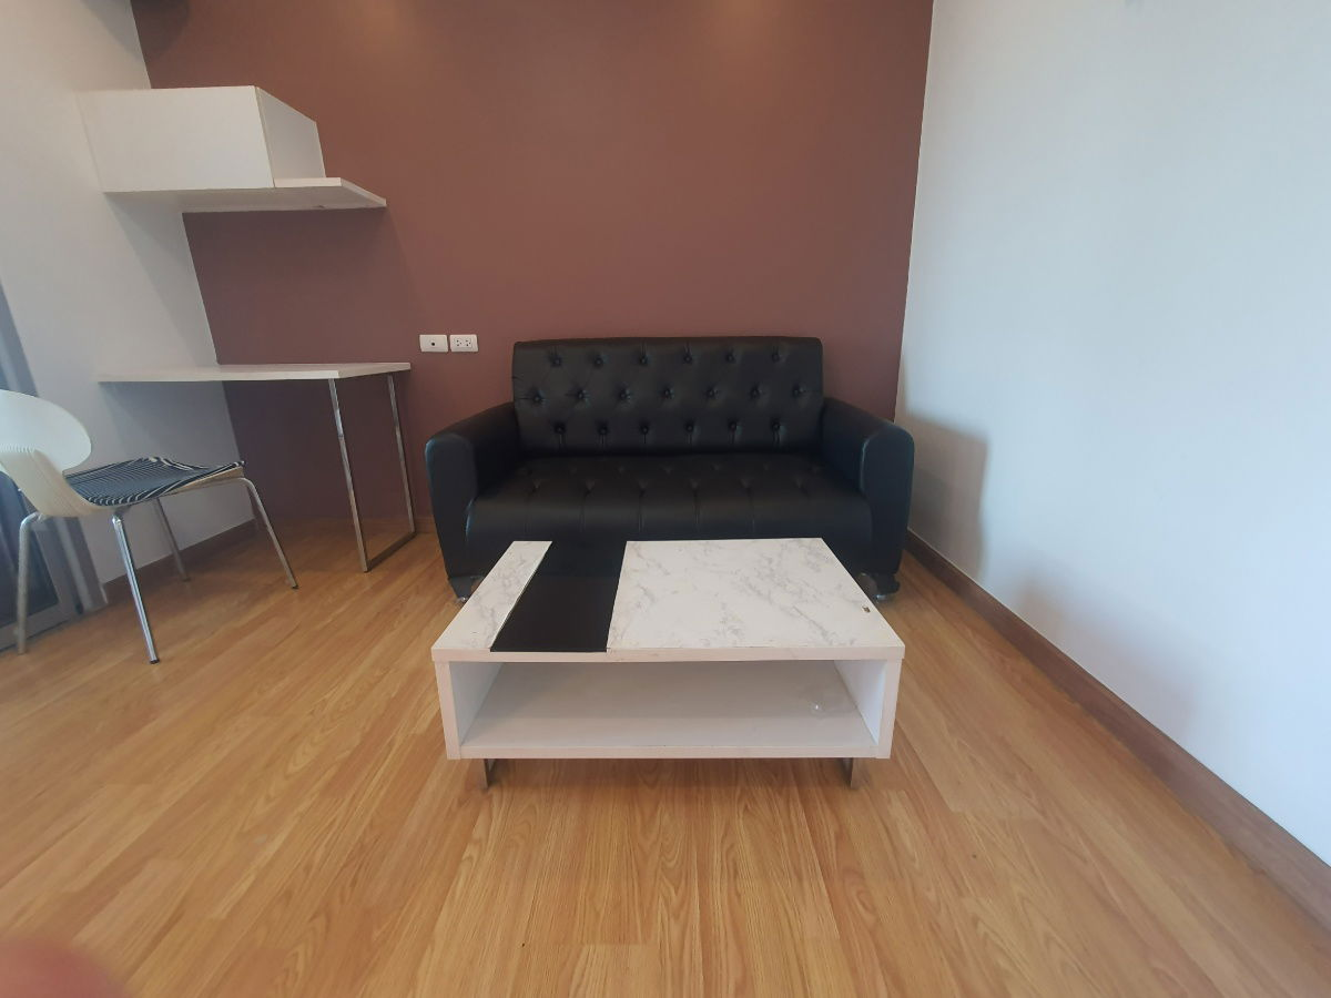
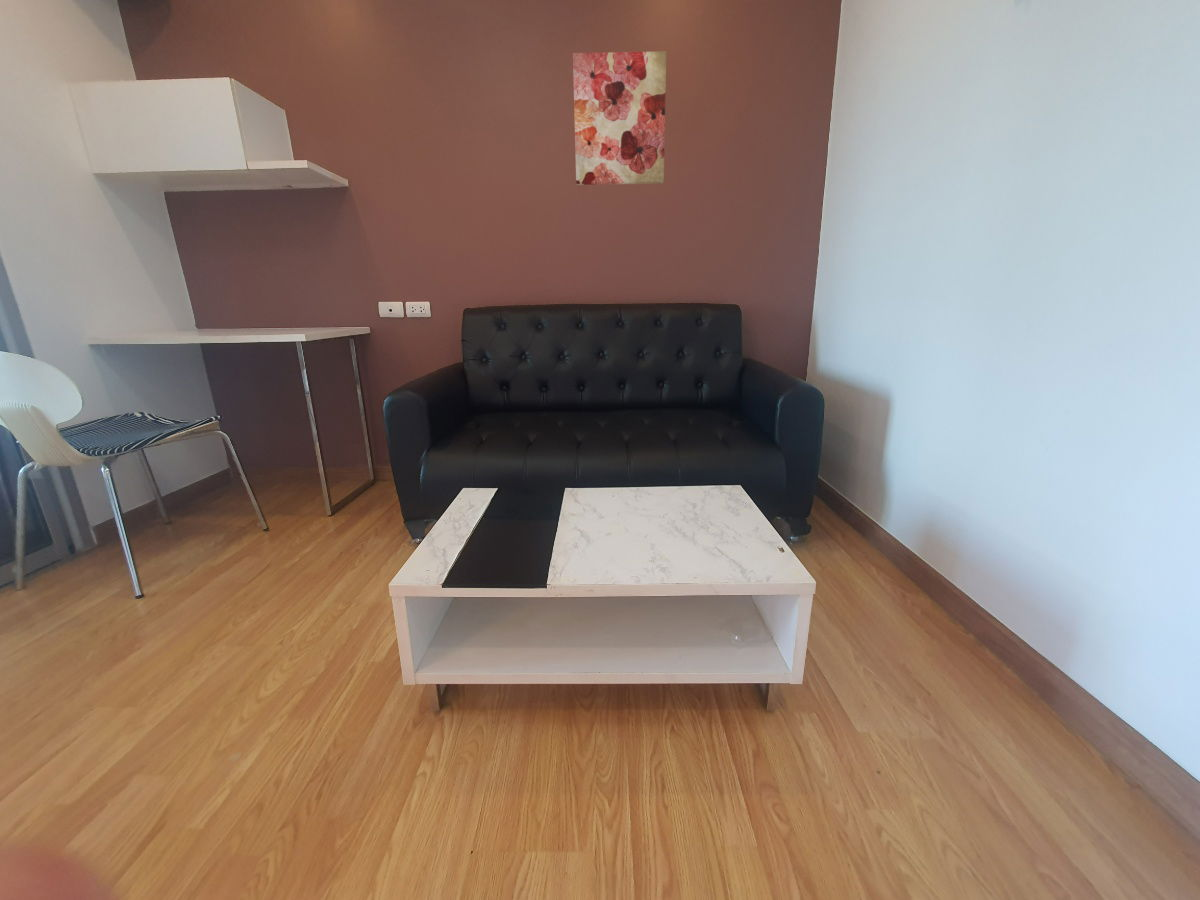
+ wall art [572,50,667,186]
